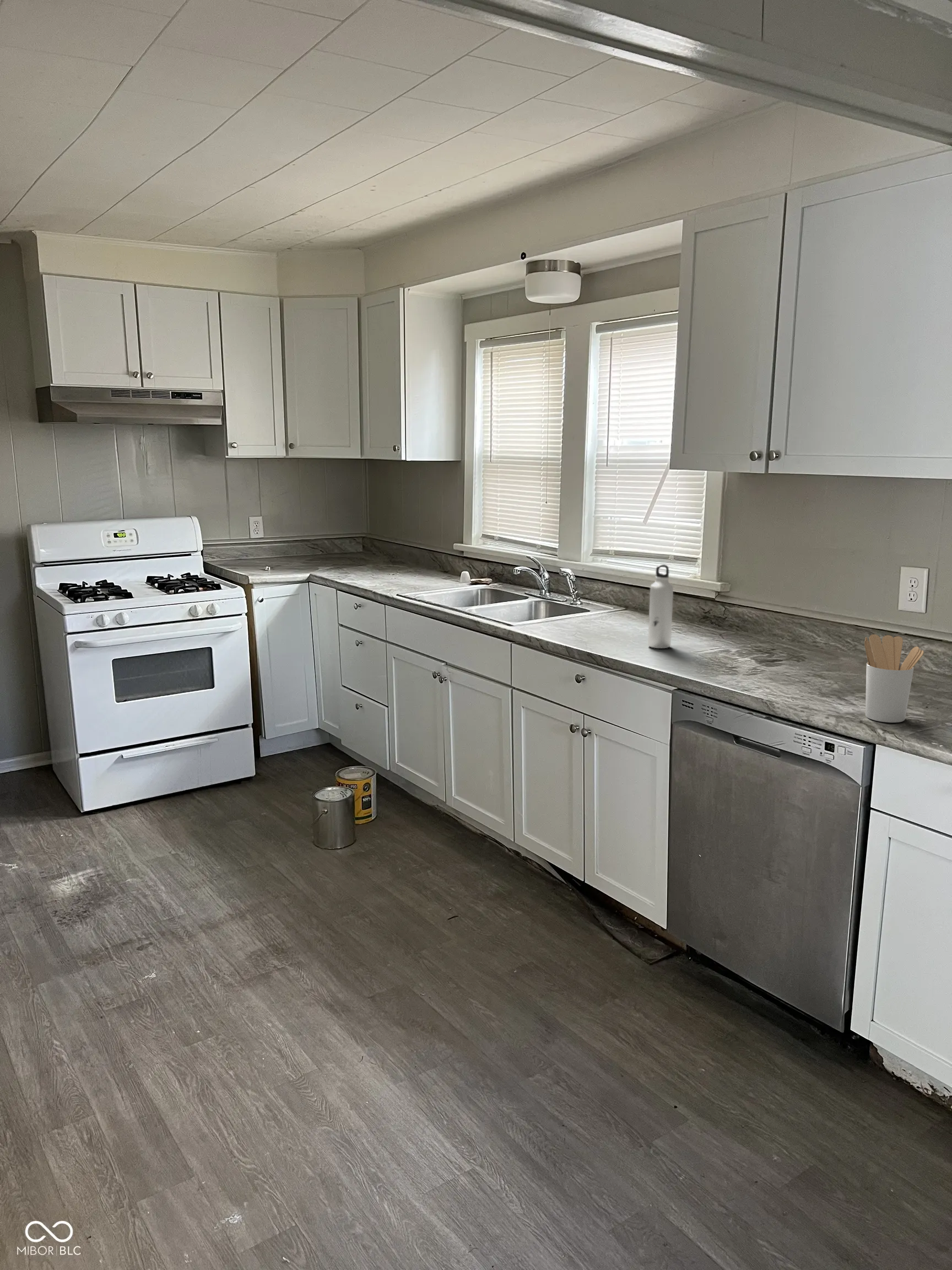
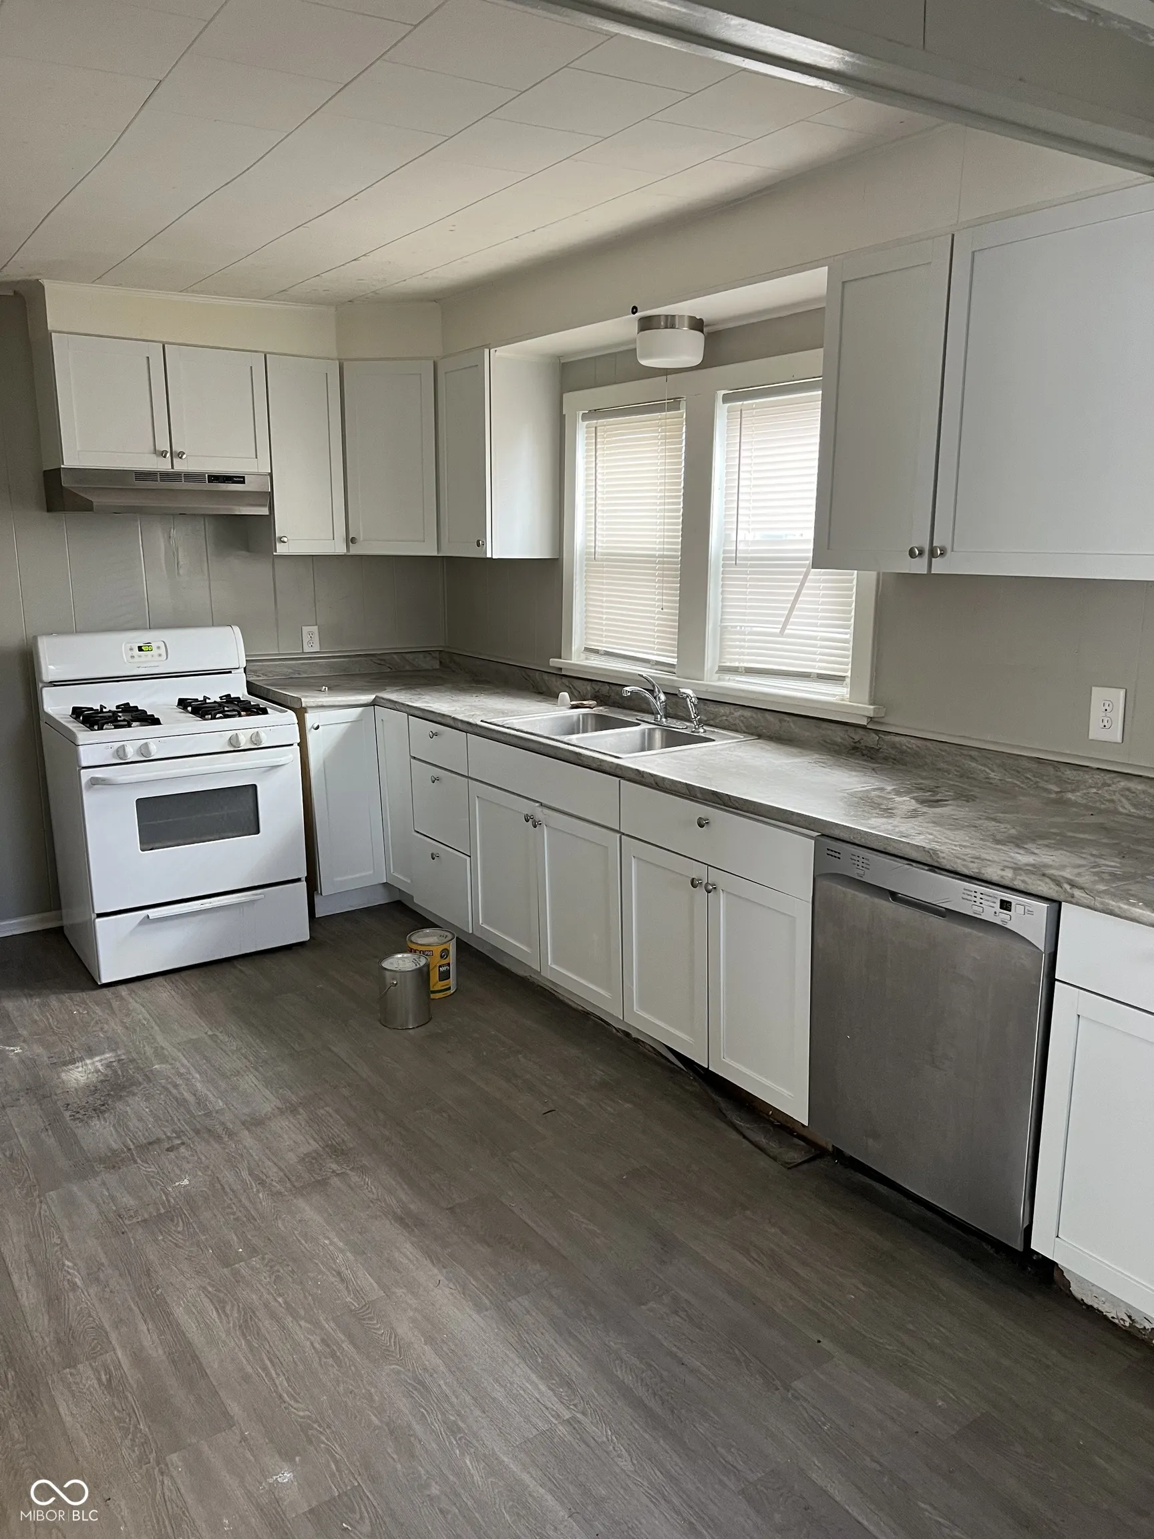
- utensil holder [864,634,924,723]
- water bottle [647,564,674,649]
